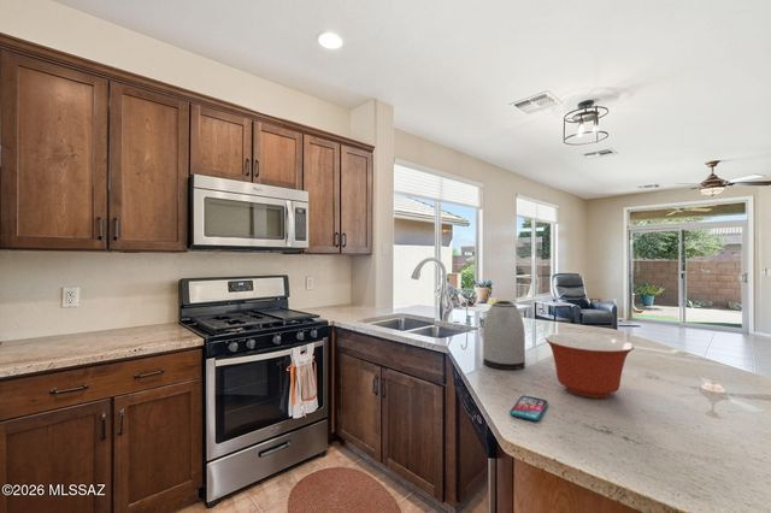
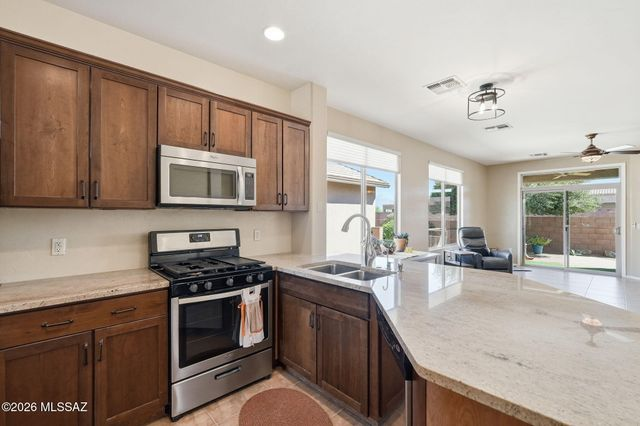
- kettle [482,300,526,371]
- mixing bowl [543,332,635,399]
- smartphone [508,395,549,421]
